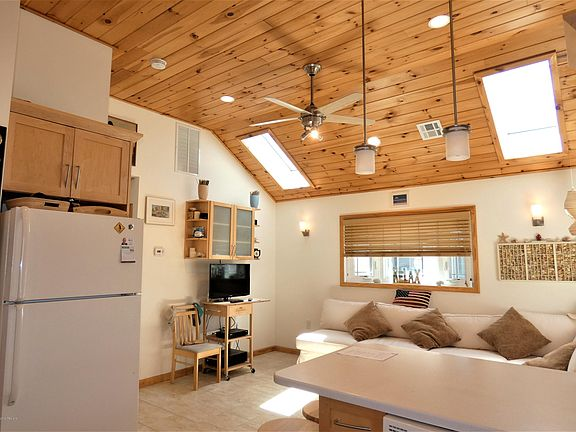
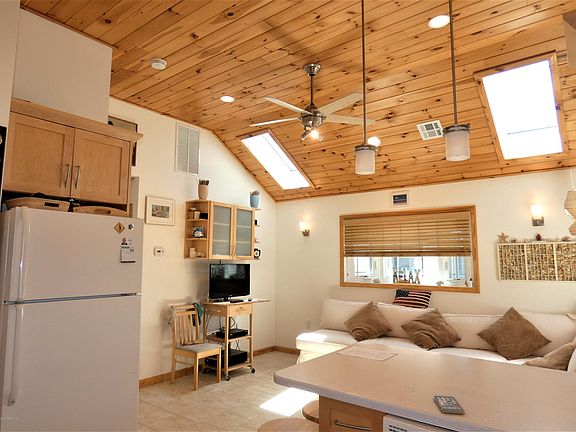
+ smartphone [433,395,465,415]
